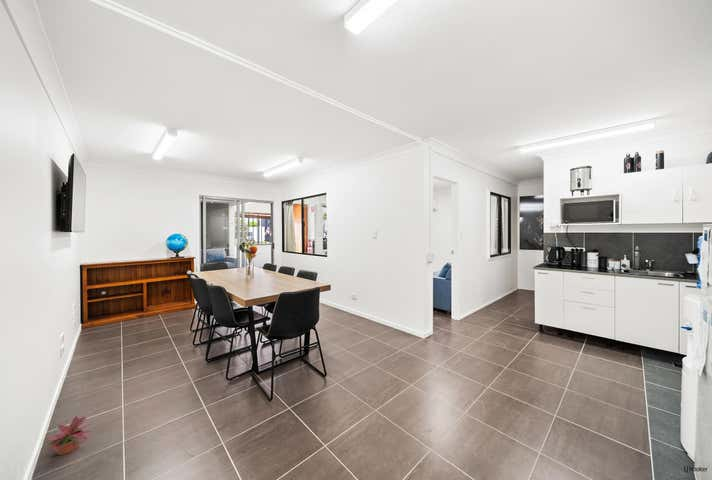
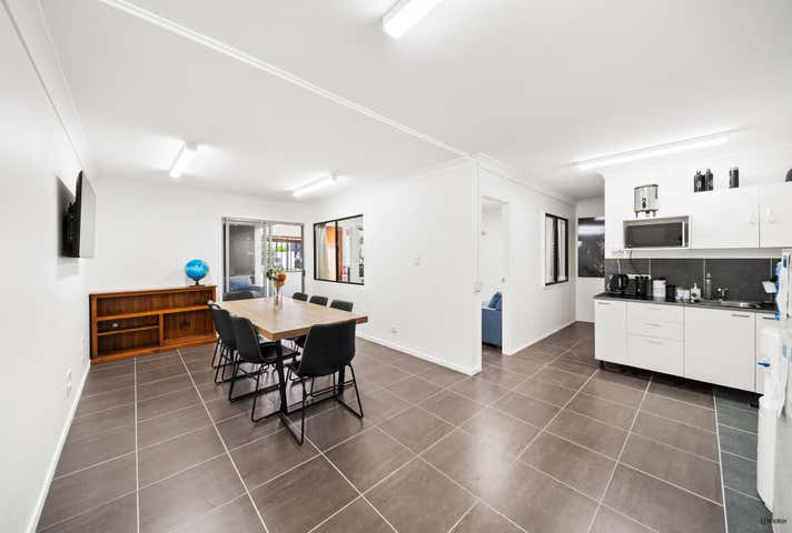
- potted plant [41,414,94,456]
